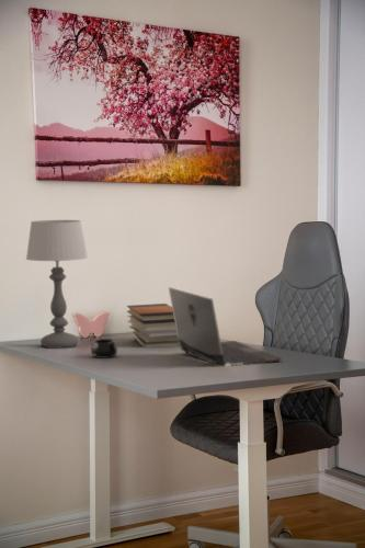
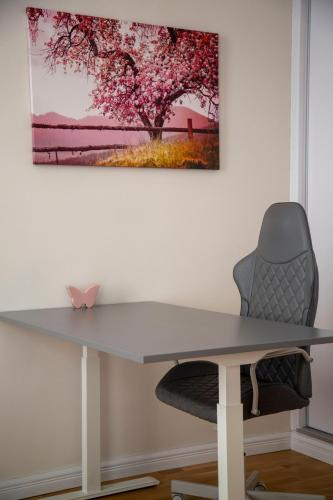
- laptop computer [168,286,284,367]
- table lamp [25,219,89,350]
- book stack [126,302,180,349]
- mug [90,338,118,359]
